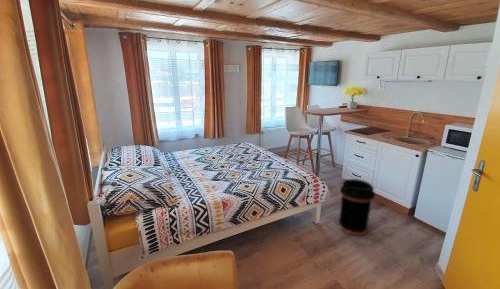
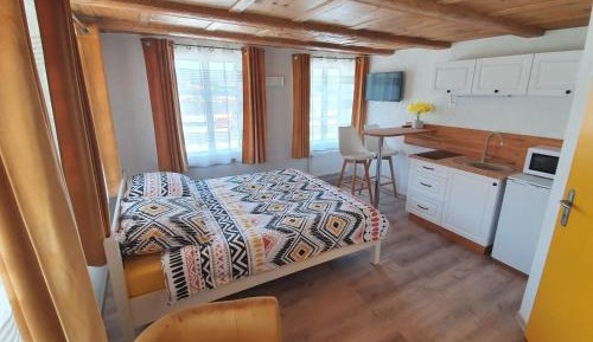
- trash can [338,178,376,236]
